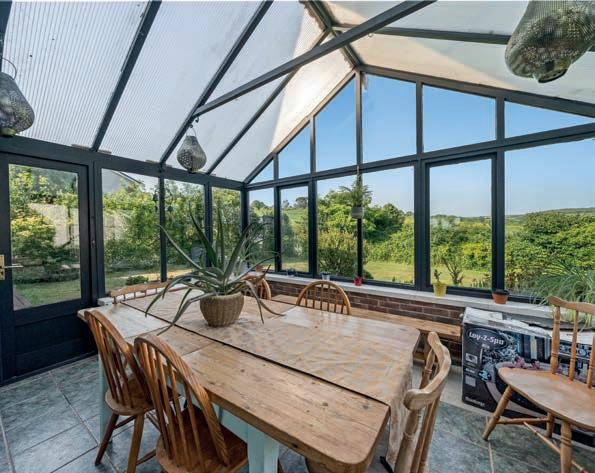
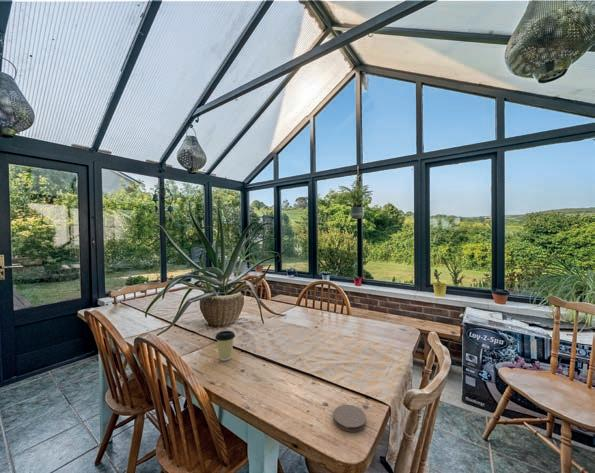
+ coaster [332,404,367,433]
+ coffee cup [214,330,236,362]
